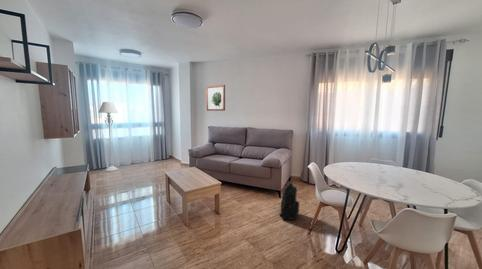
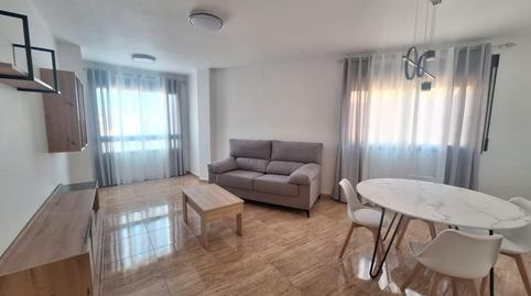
- wall art [206,84,226,112]
- floor lamp [97,101,119,172]
- backpack [279,182,300,221]
